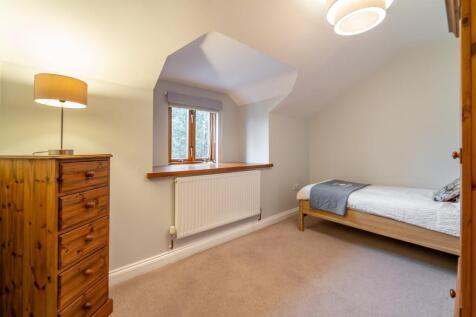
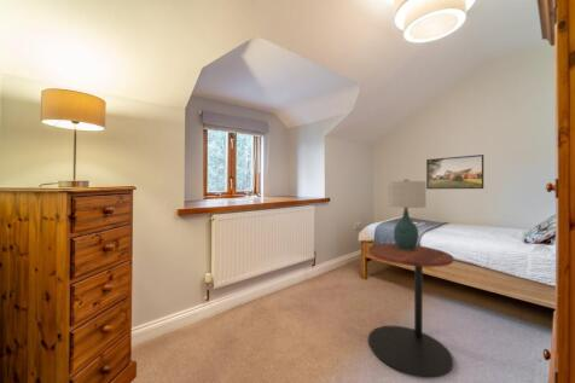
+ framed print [425,153,484,190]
+ table lamp [387,178,426,251]
+ side table [367,243,454,378]
